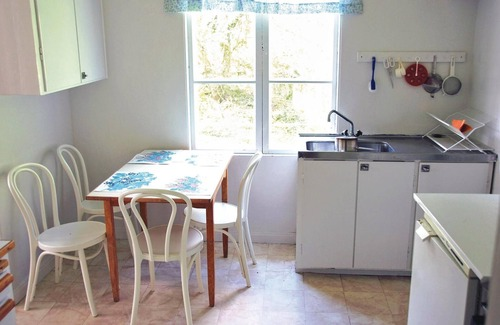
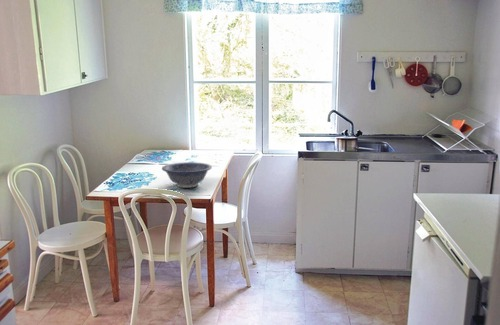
+ decorative bowl [161,161,213,189]
